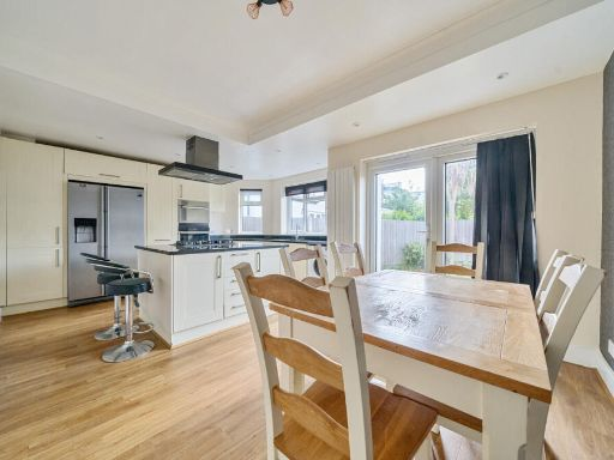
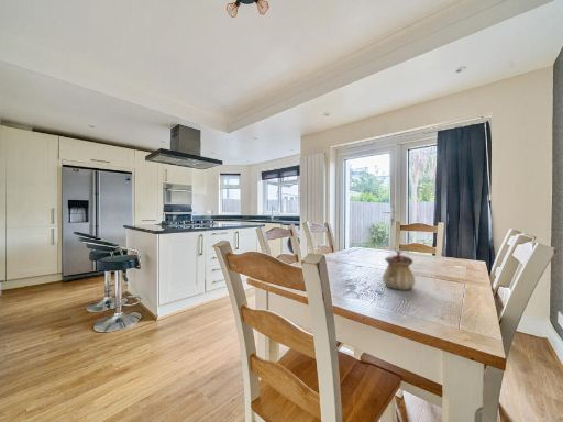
+ teapot [382,249,416,291]
